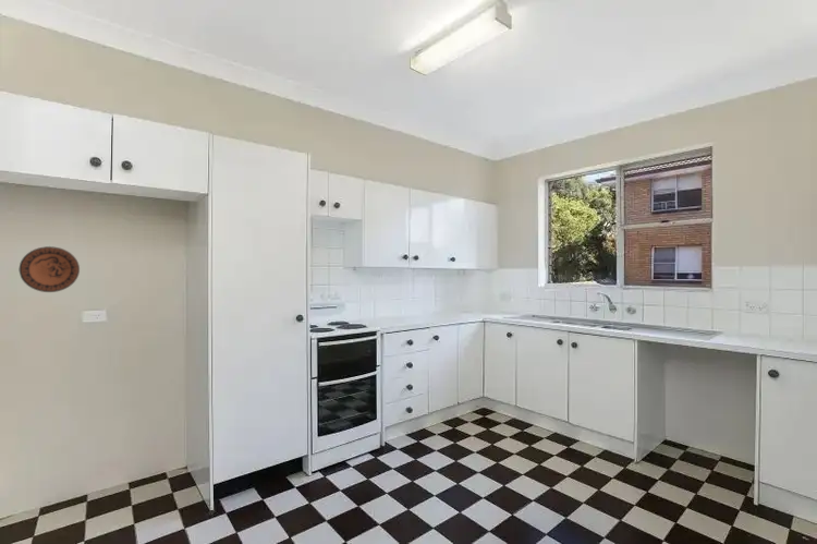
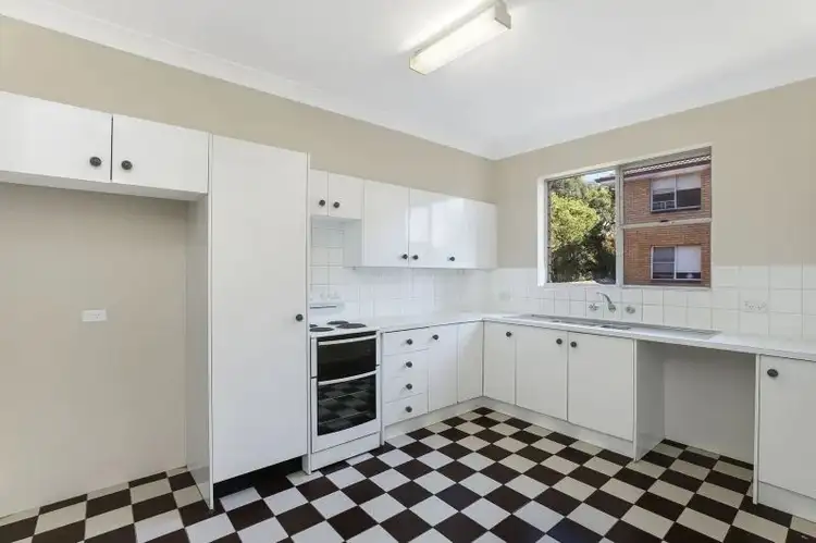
- decorative plate [19,245,81,293]
